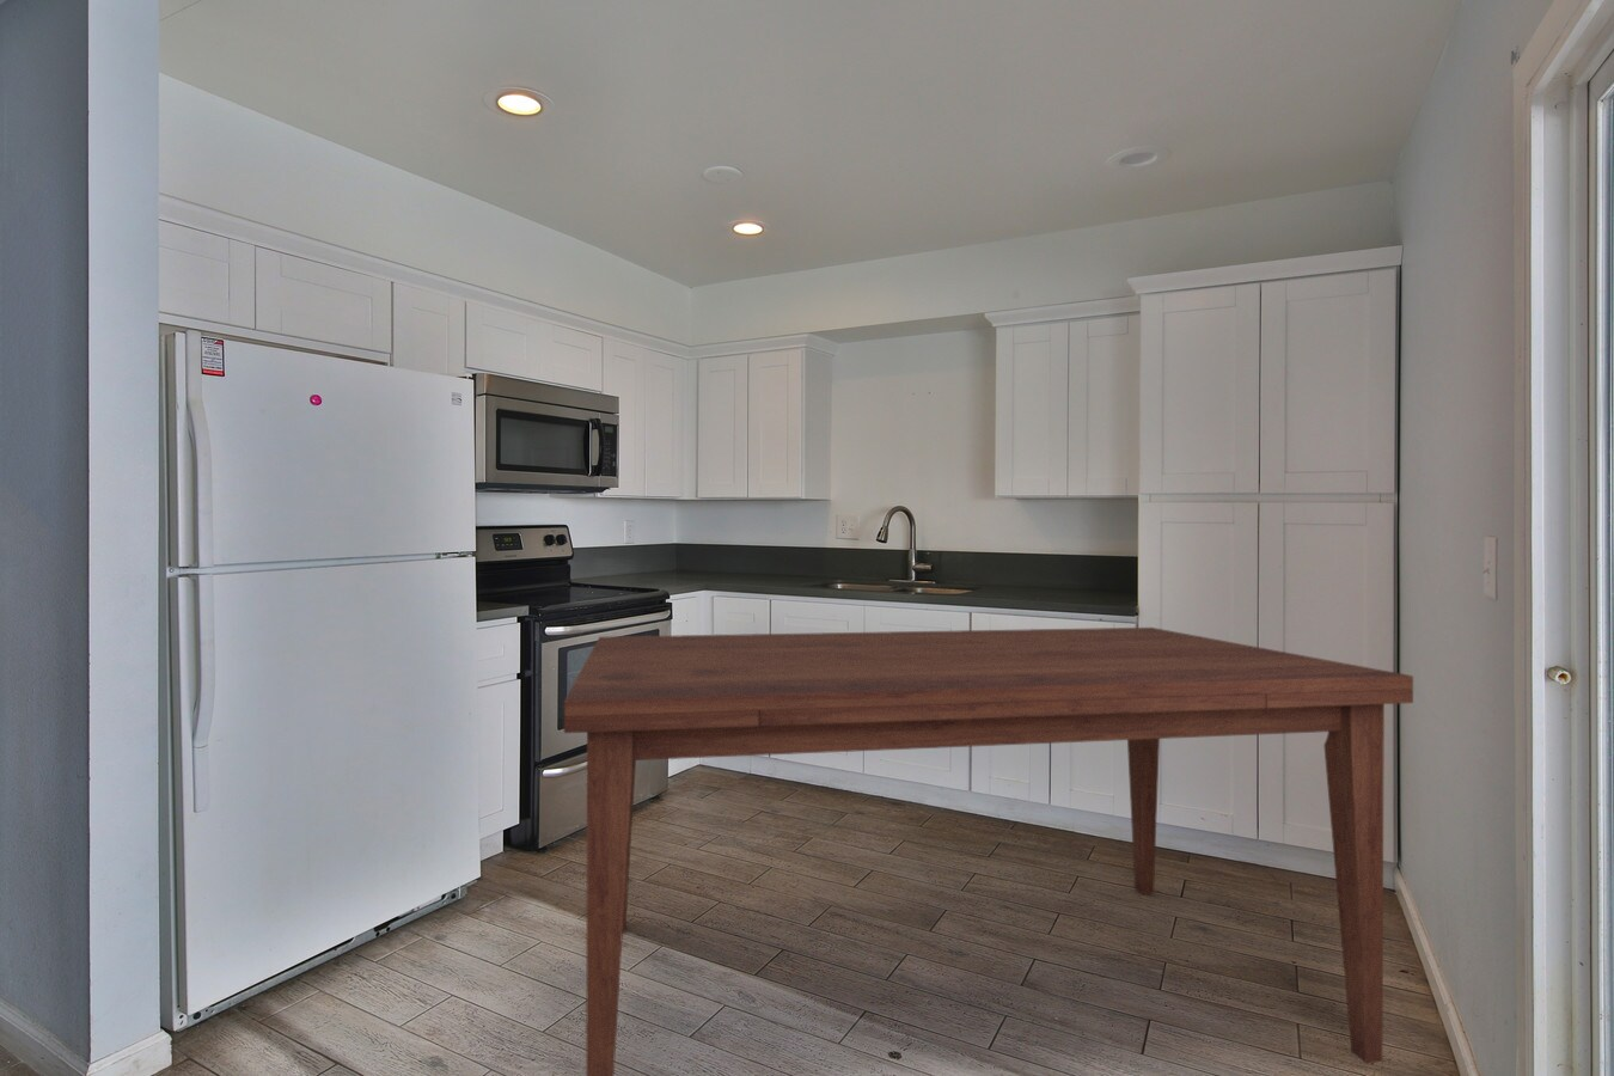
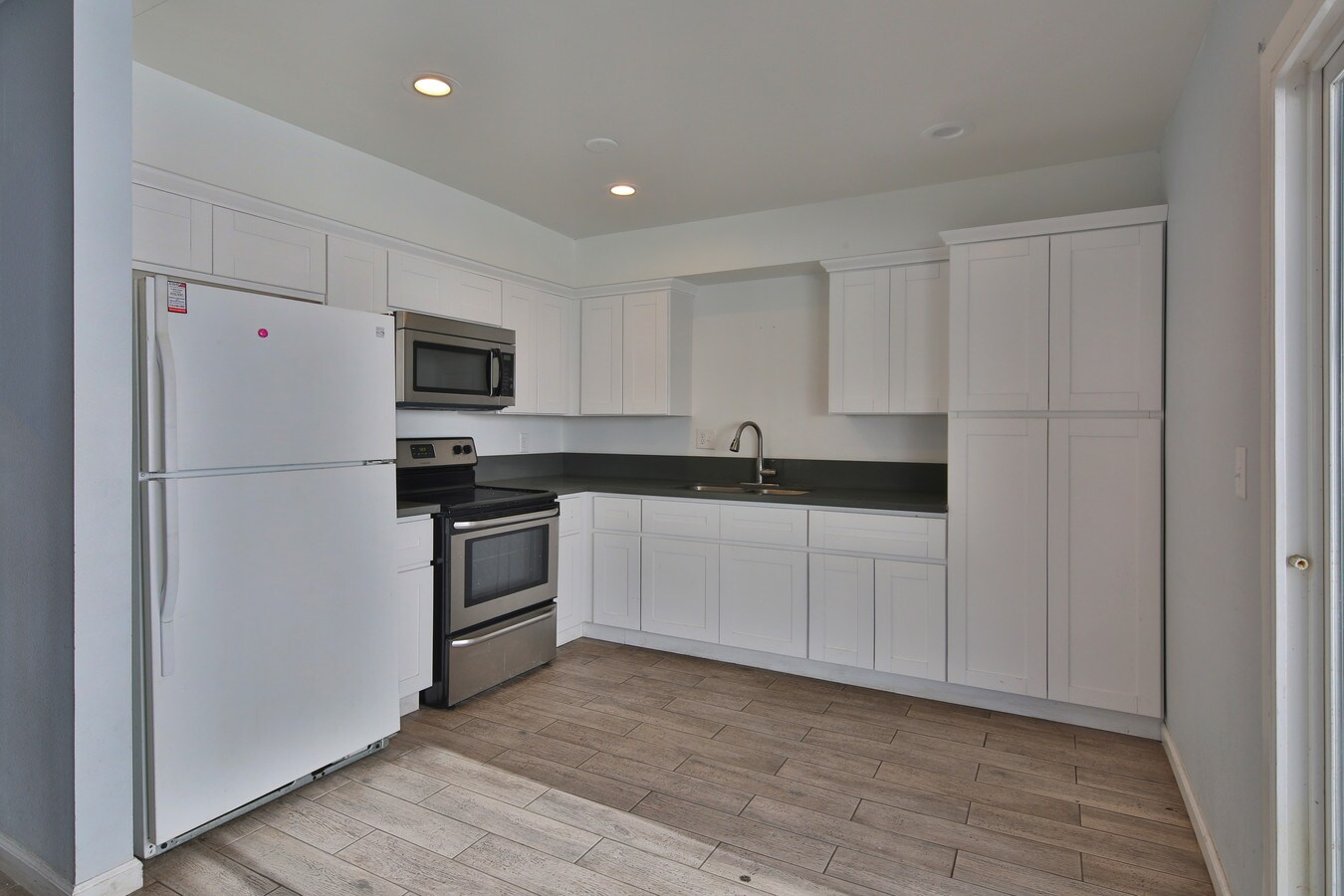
- dining table [563,627,1415,1076]
